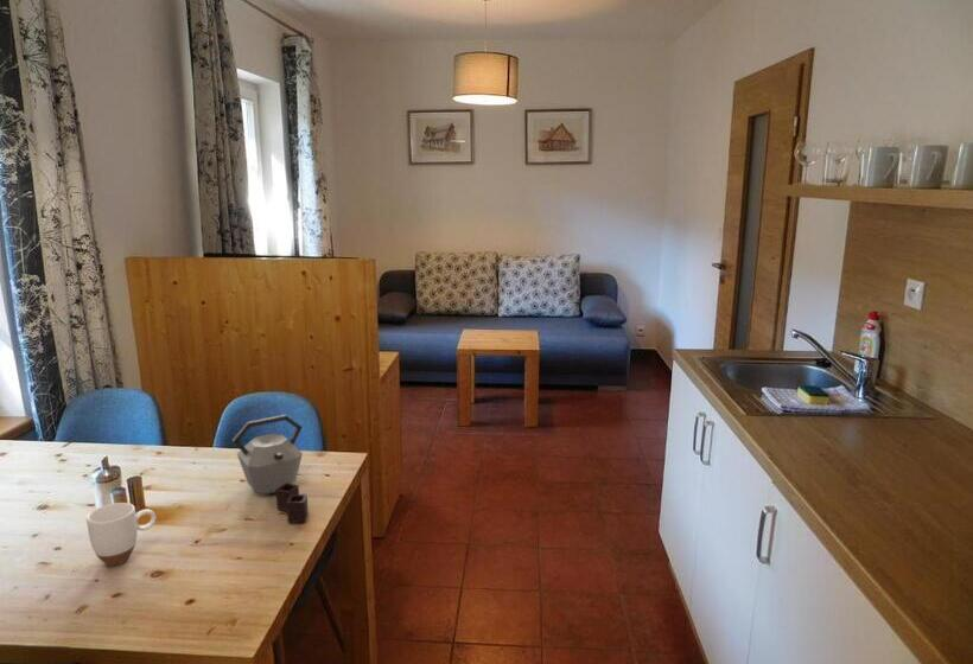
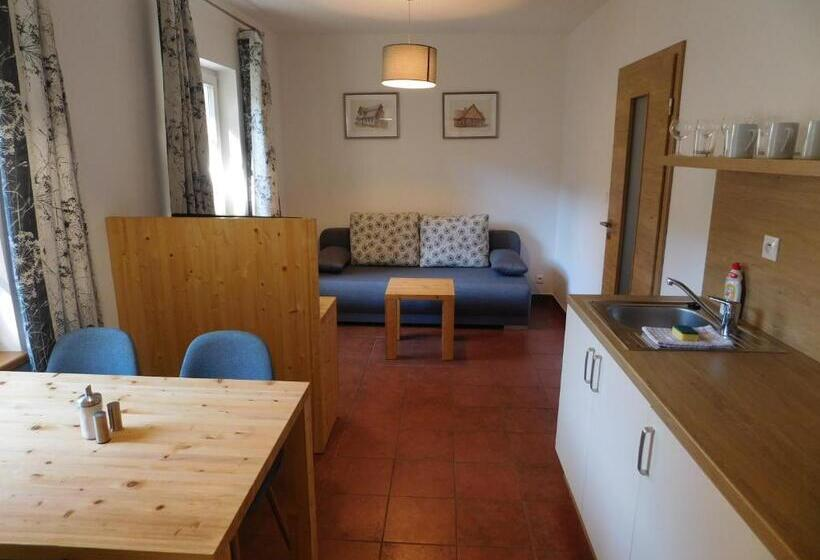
- kettle [231,414,310,524]
- mug [85,502,158,567]
